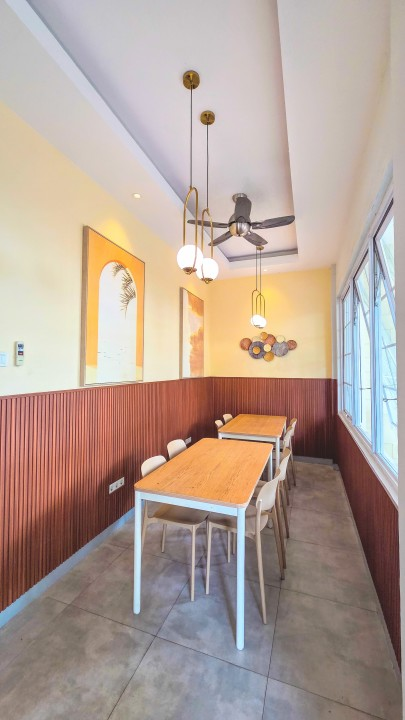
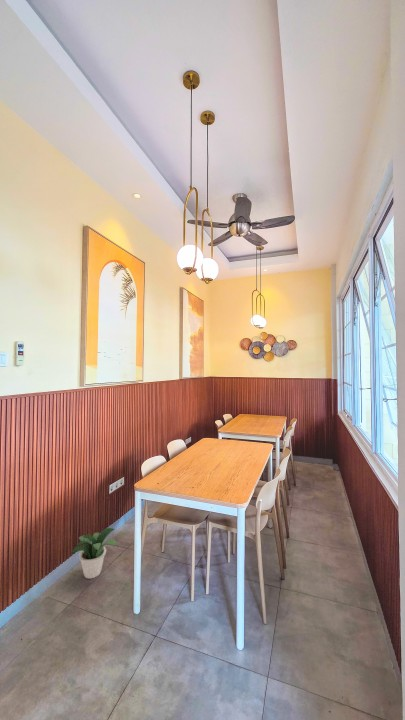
+ potted plant [71,527,118,580]
